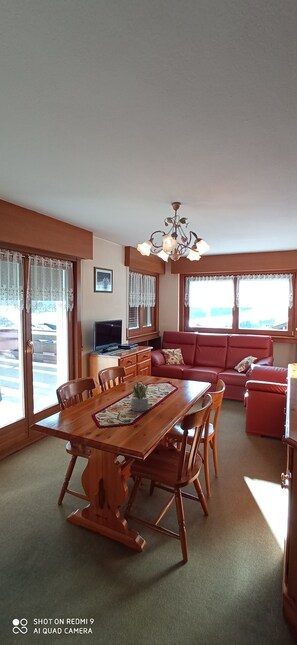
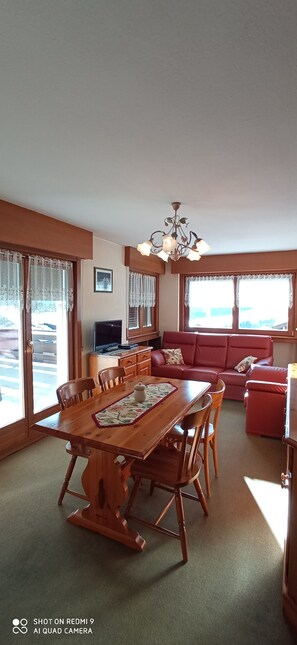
- succulent plant [130,380,149,413]
